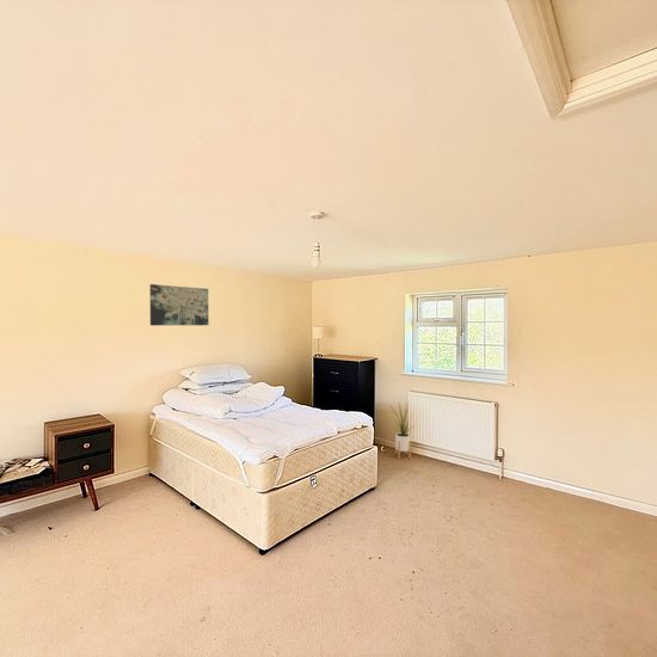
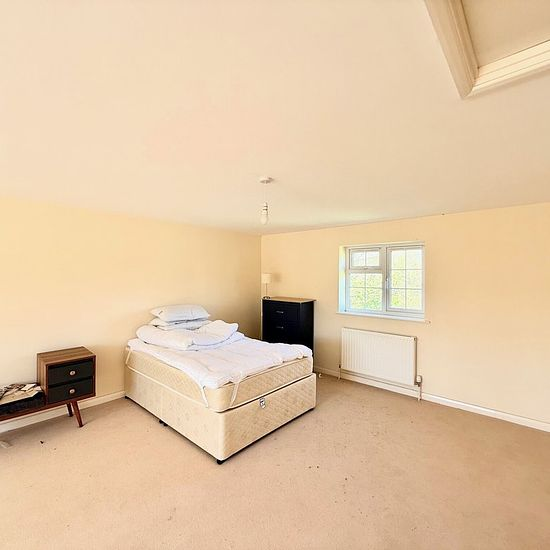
- wall art [149,283,210,326]
- house plant [387,400,415,460]
